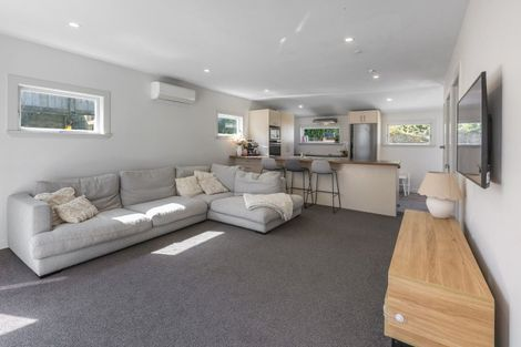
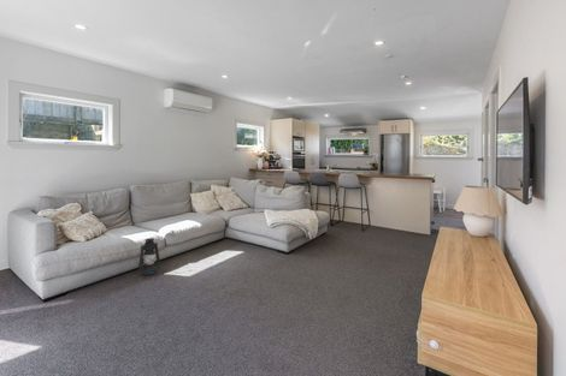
+ lantern [135,237,161,276]
